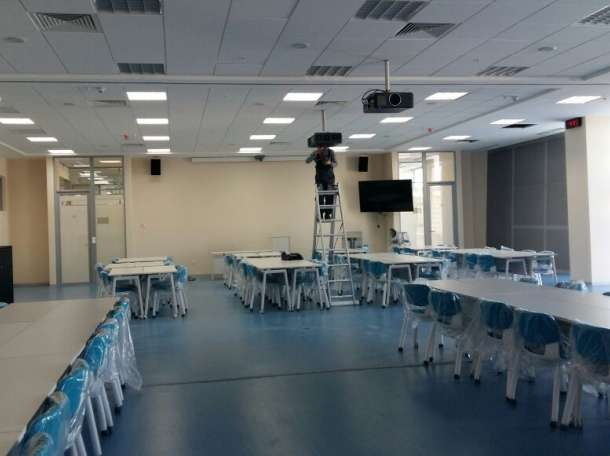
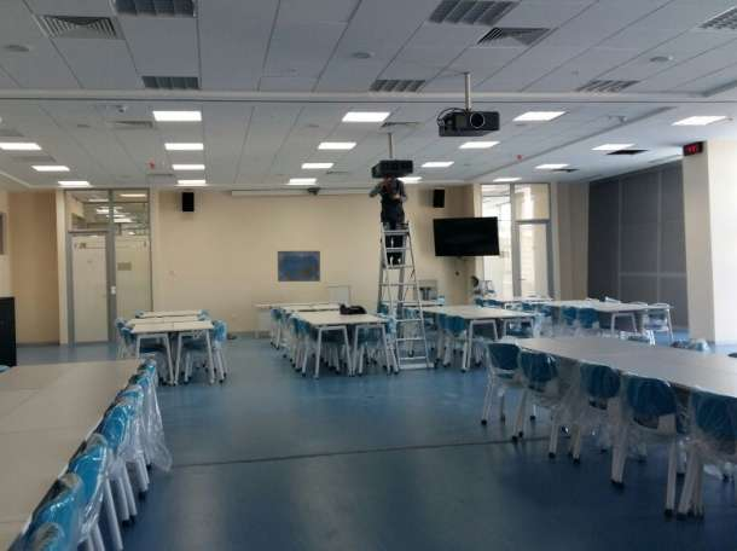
+ world map [277,250,321,283]
